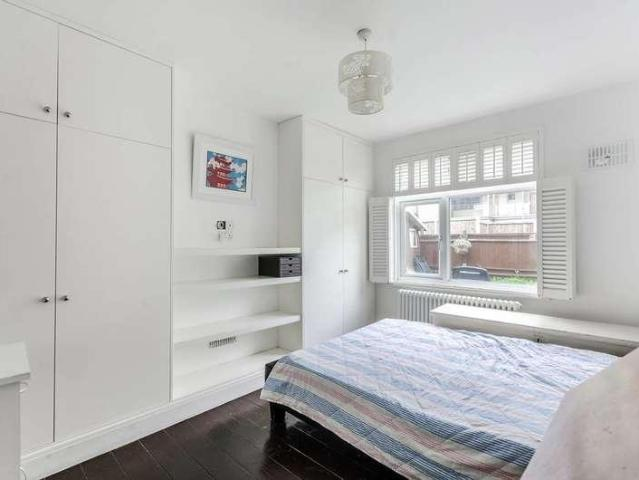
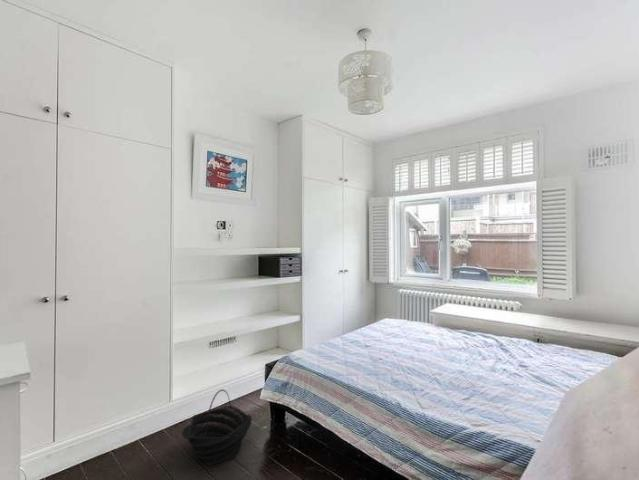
+ basket [181,388,253,467]
